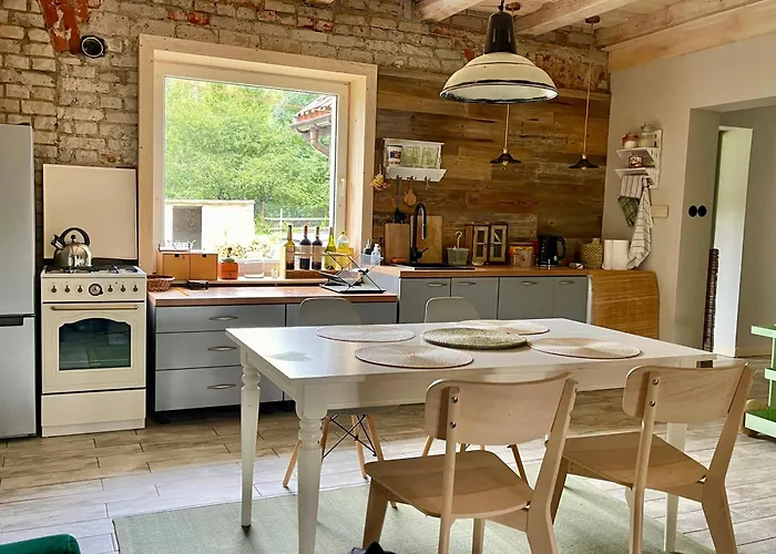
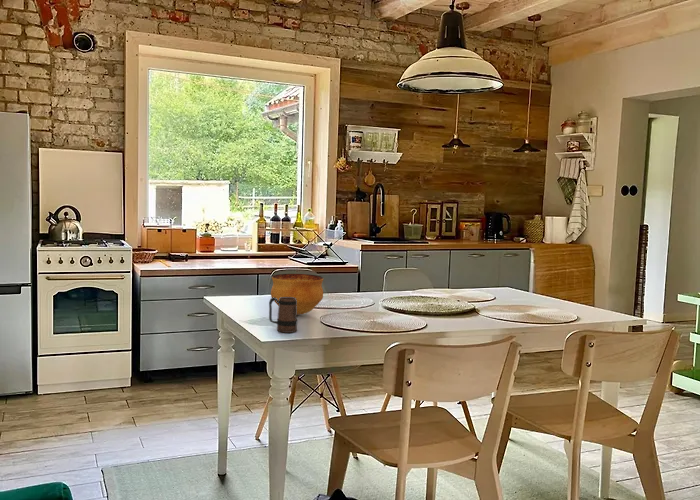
+ bowl [270,273,324,316]
+ mug [268,297,298,334]
